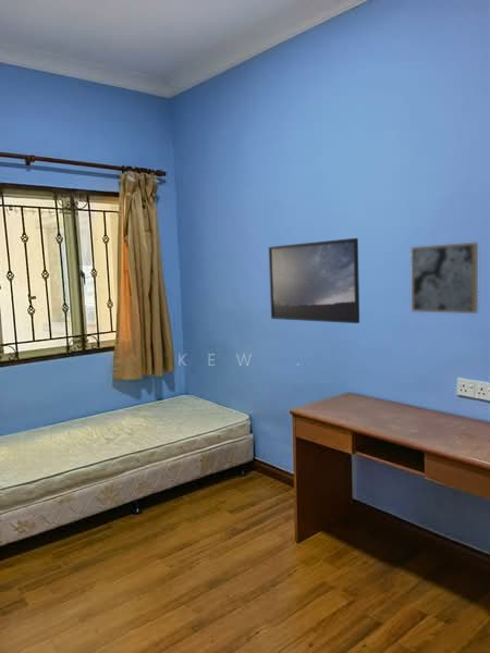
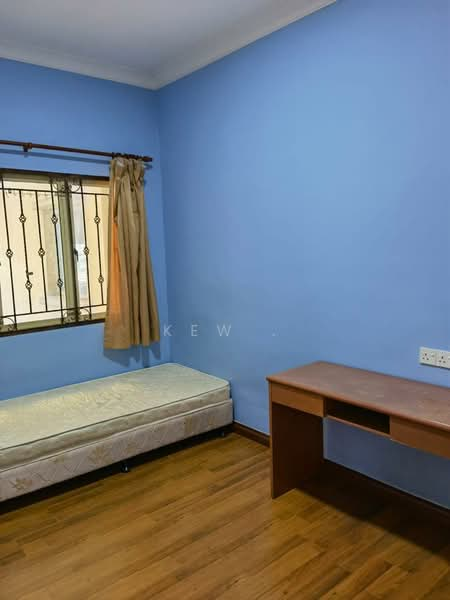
- wall art [411,242,479,315]
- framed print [268,237,360,324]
